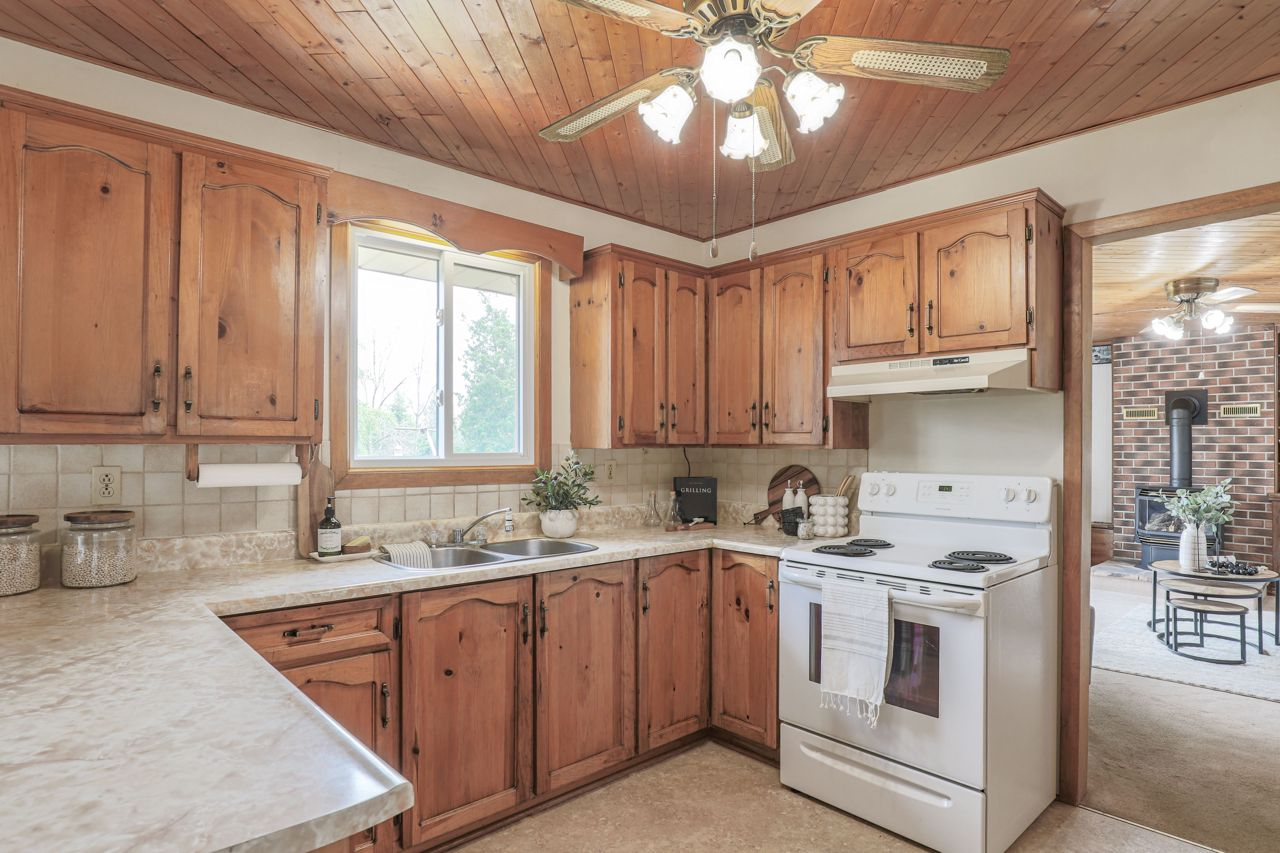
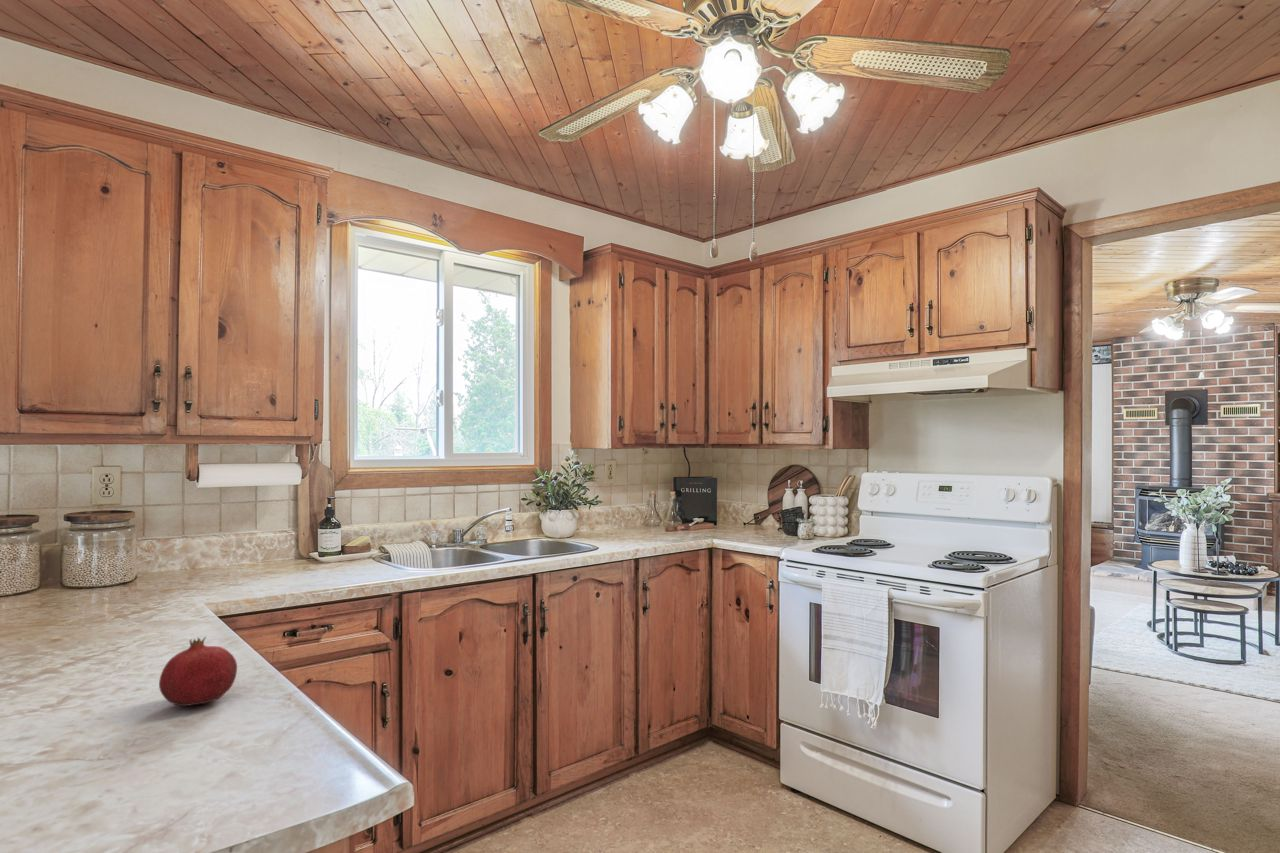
+ fruit [158,635,238,707]
